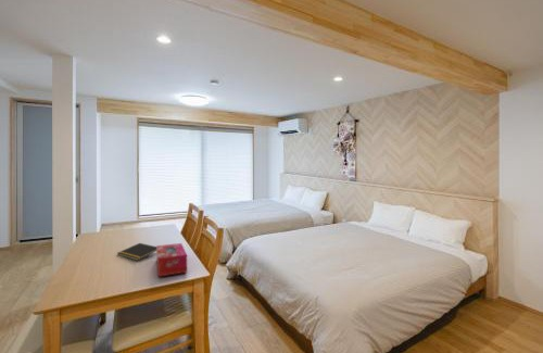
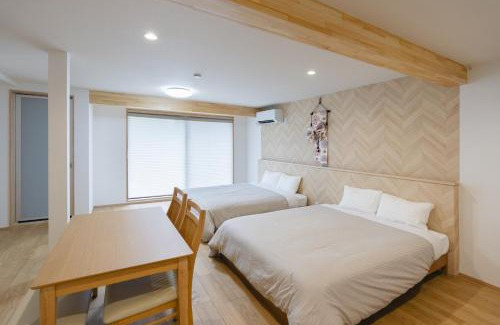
- notepad [116,242,156,262]
- tissue box [155,242,188,278]
